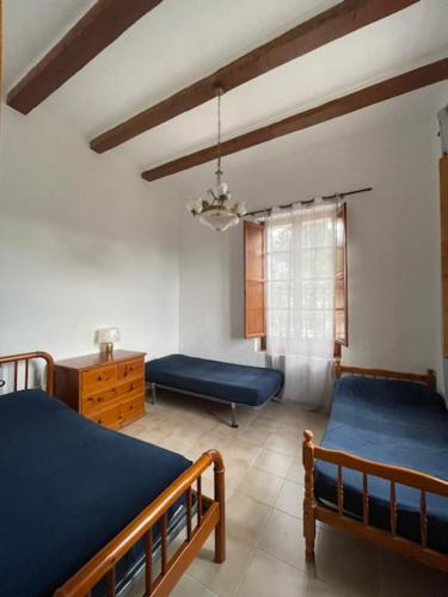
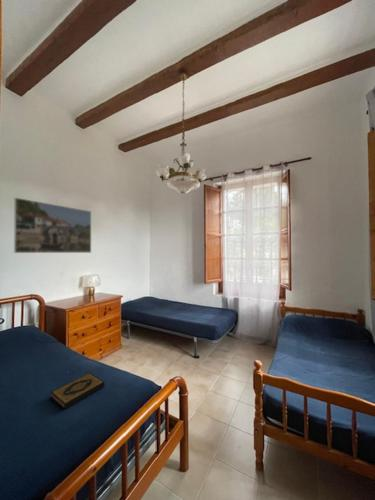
+ hardback book [50,372,105,410]
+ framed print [13,197,92,254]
